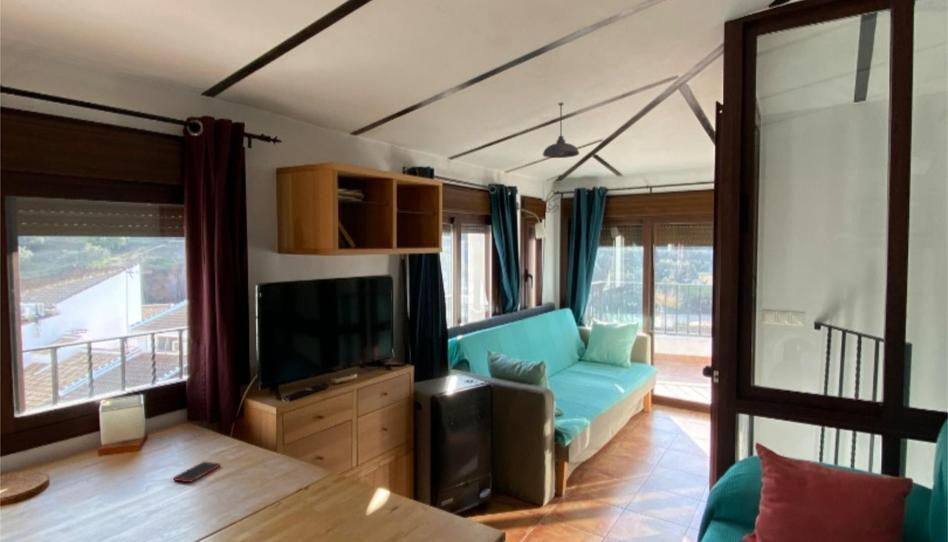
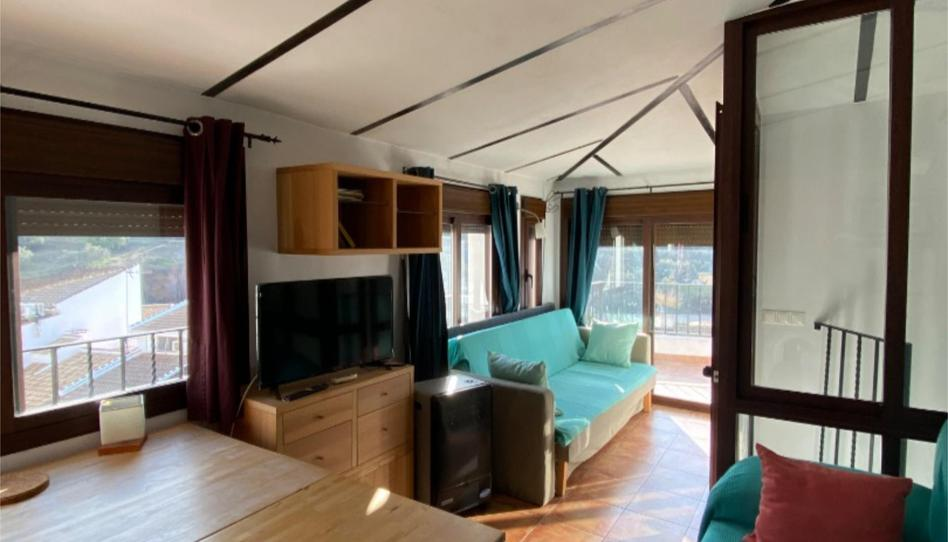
- cell phone [172,461,221,483]
- pendant light [542,102,580,159]
